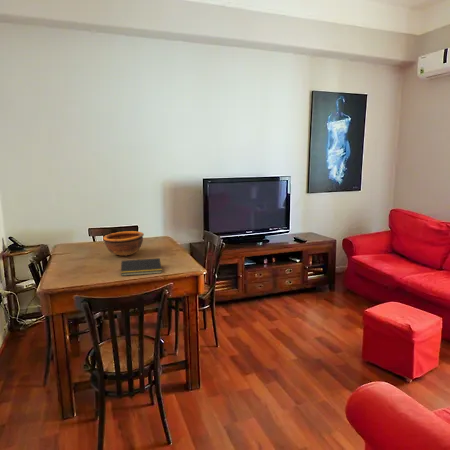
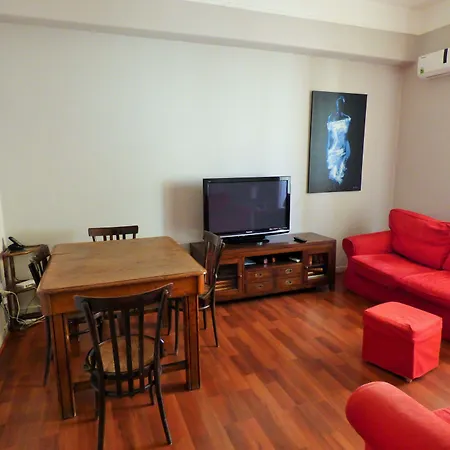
- bowl [102,230,145,257]
- notepad [120,257,163,277]
